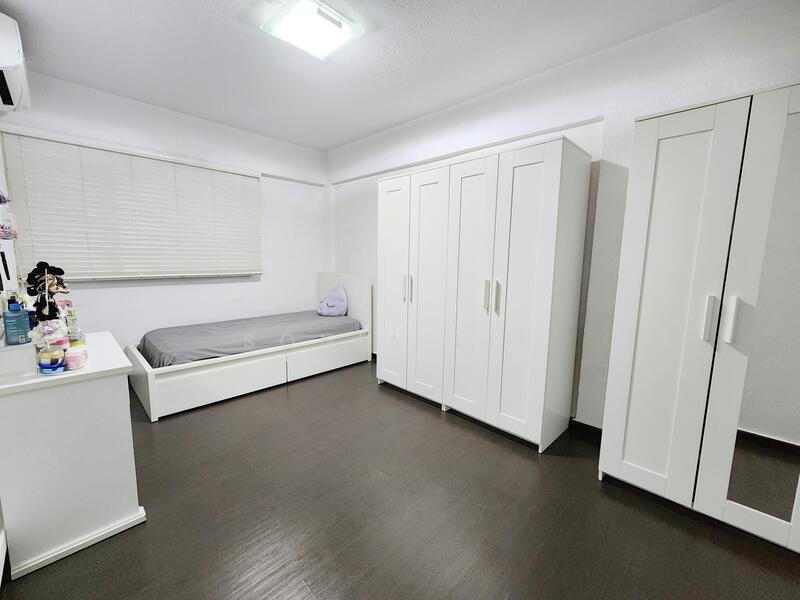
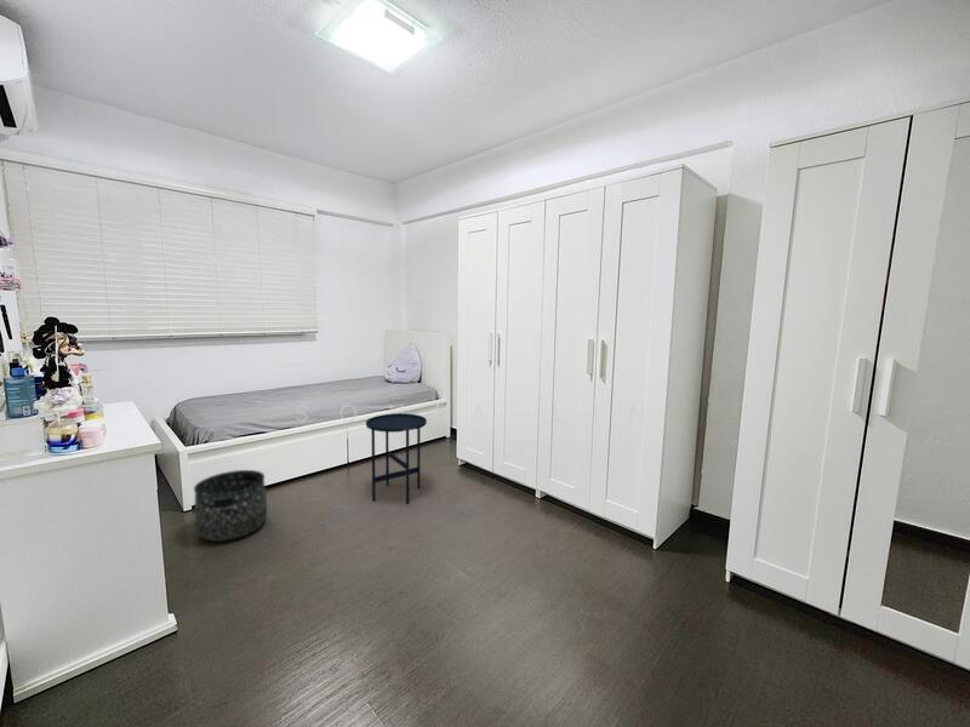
+ basket [193,469,268,543]
+ side table [365,412,428,505]
